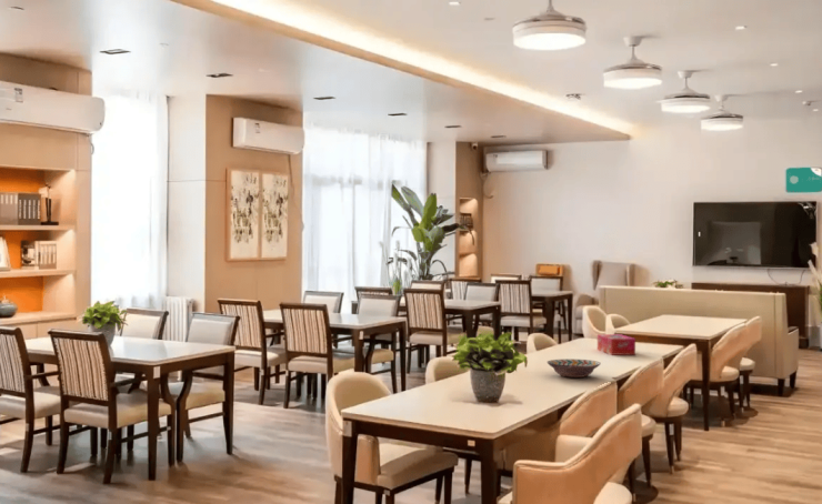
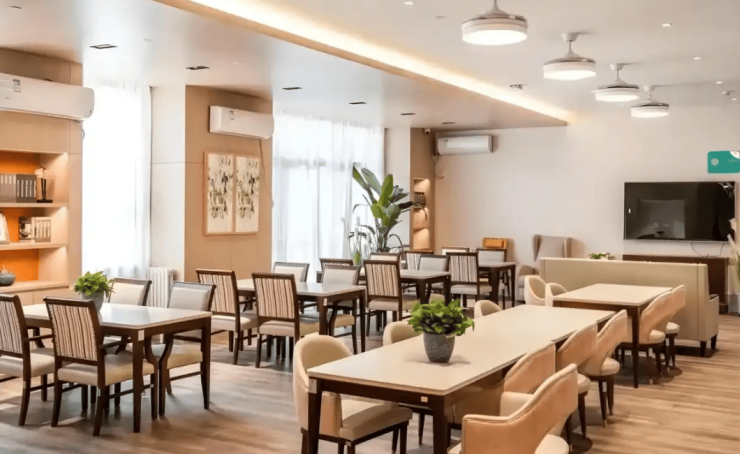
- tissue box [597,333,636,356]
- decorative bowl [547,357,602,379]
